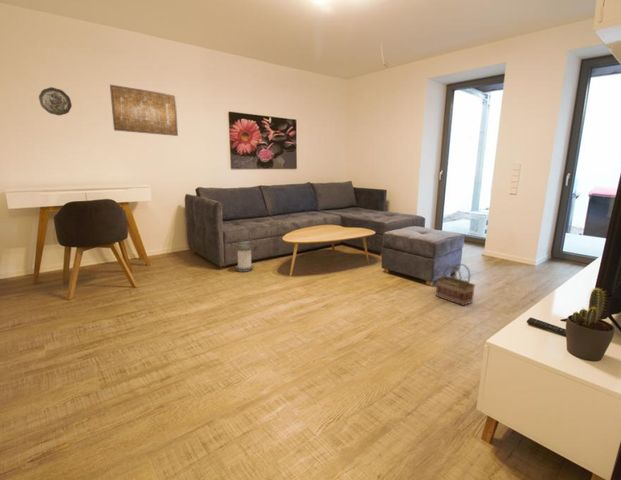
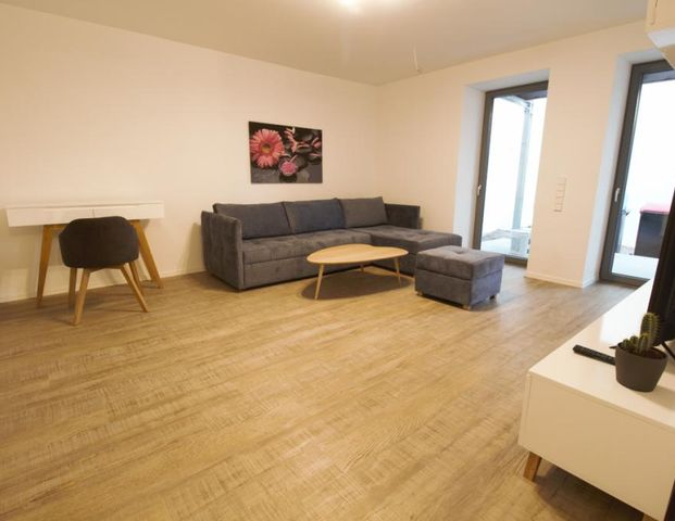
- decorative plate [38,86,73,116]
- basket [435,263,476,307]
- lantern [234,236,254,273]
- wall art [109,84,179,137]
